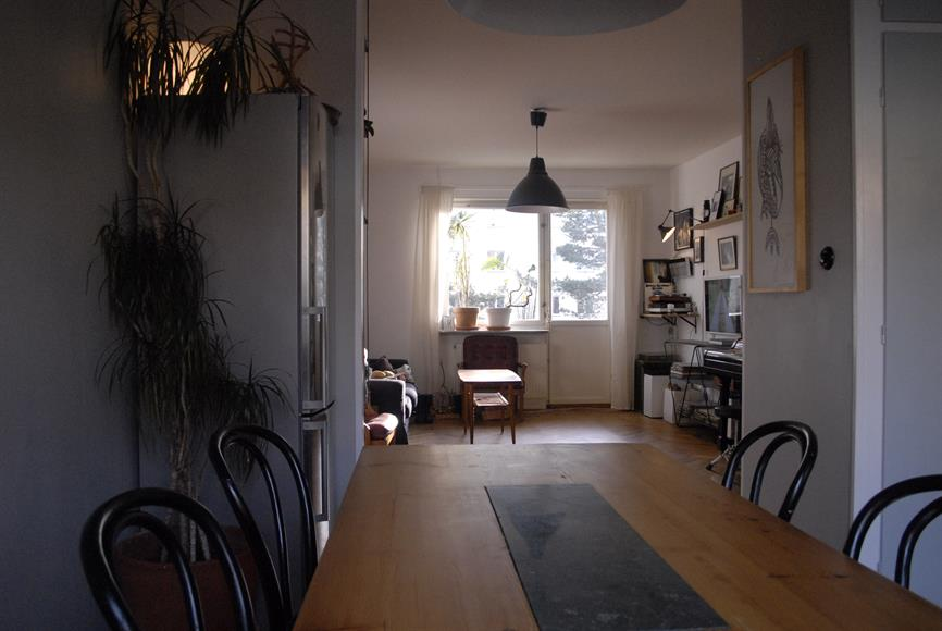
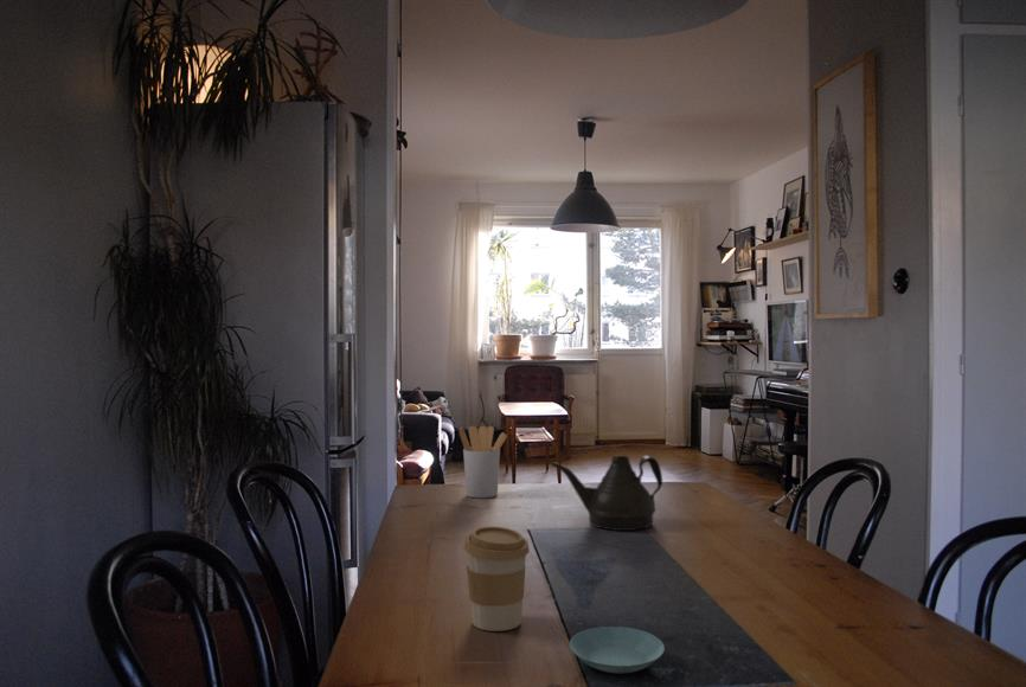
+ teapot [551,455,663,532]
+ coffee cup [463,525,531,633]
+ utensil holder [459,425,508,499]
+ saucer [569,625,666,675]
